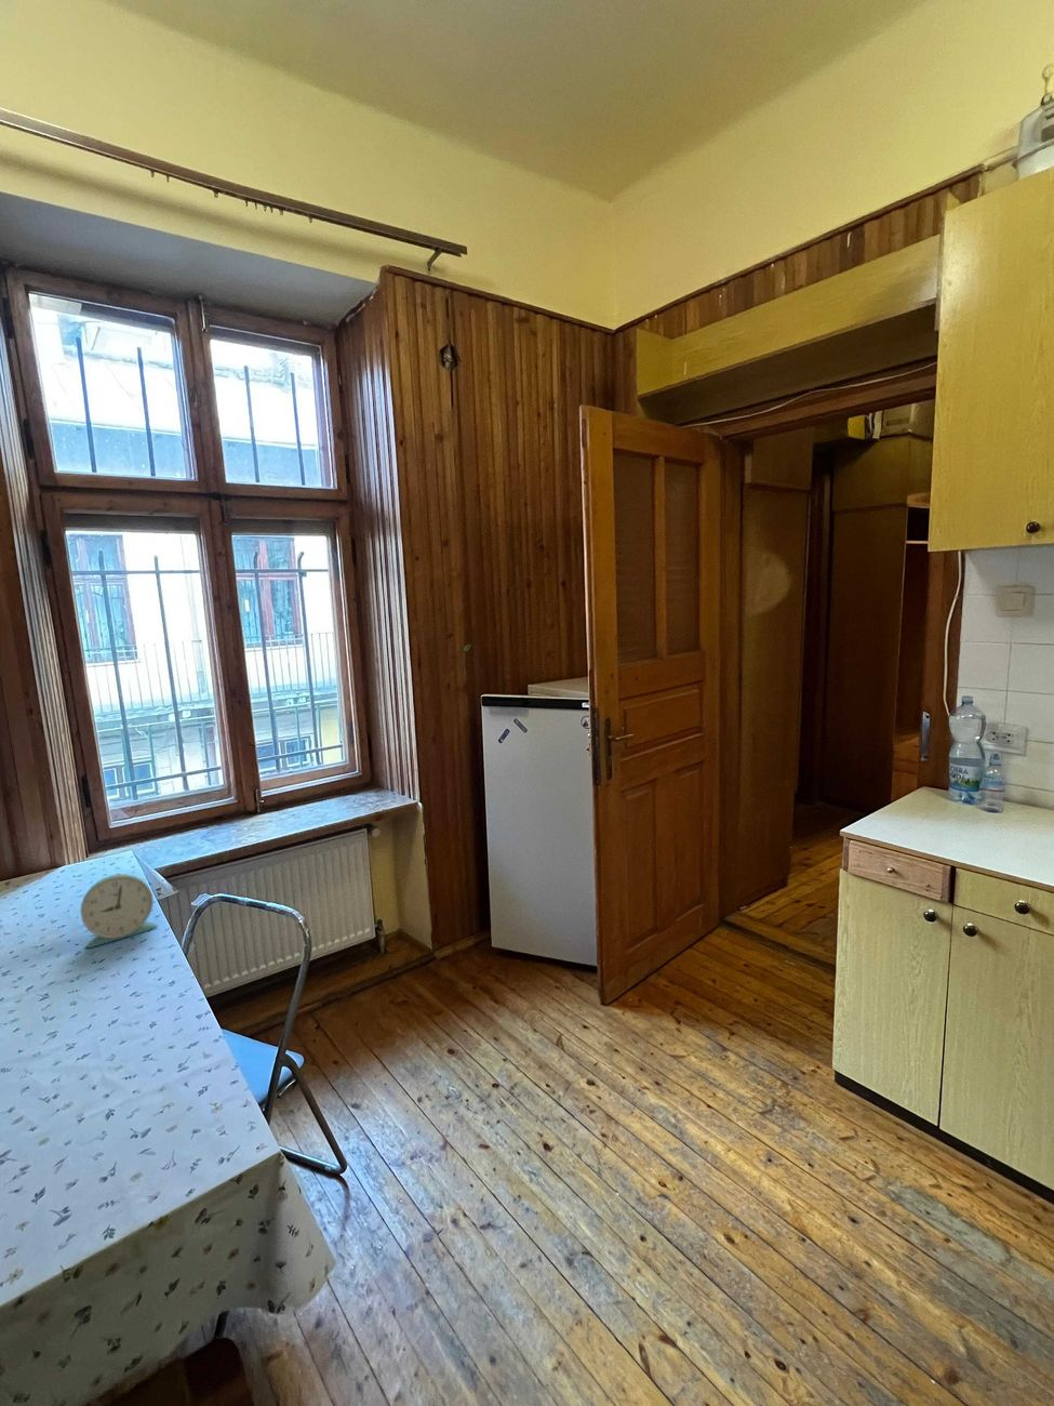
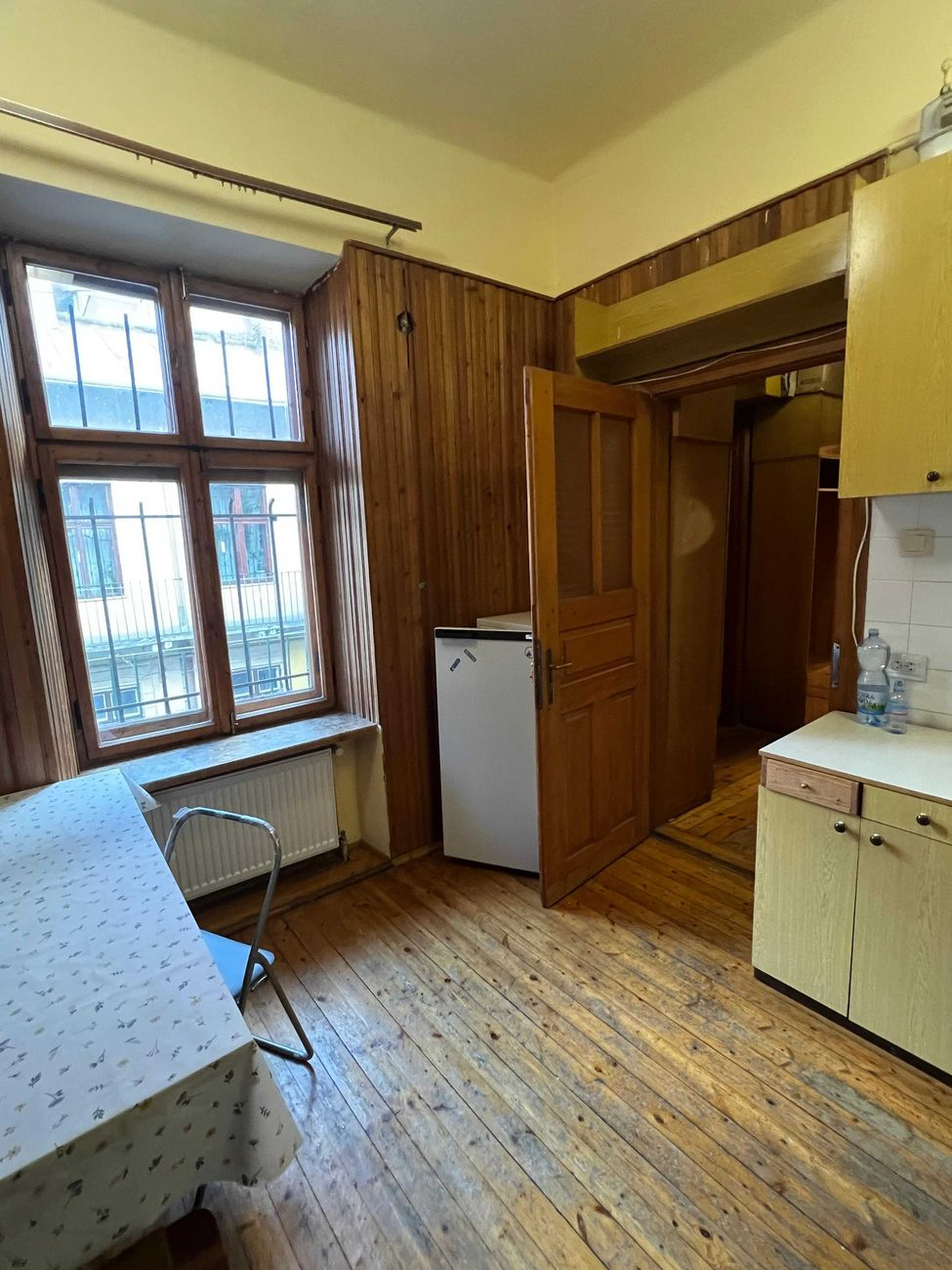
- alarm clock [80,872,159,949]
